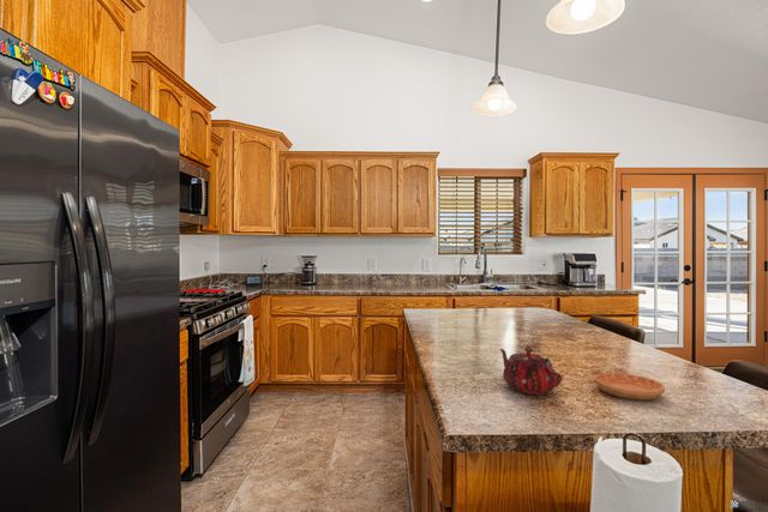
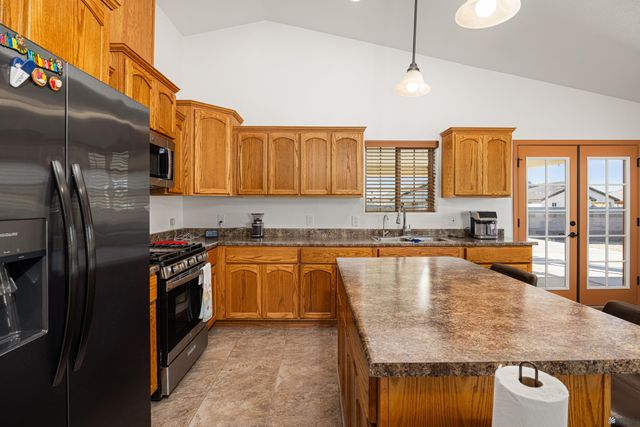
- saucer [593,372,666,400]
- teapot [498,344,563,396]
